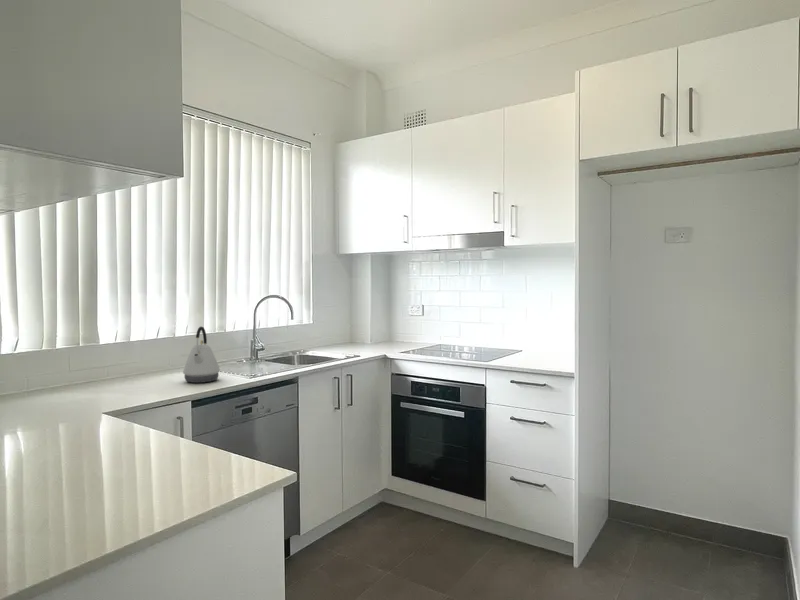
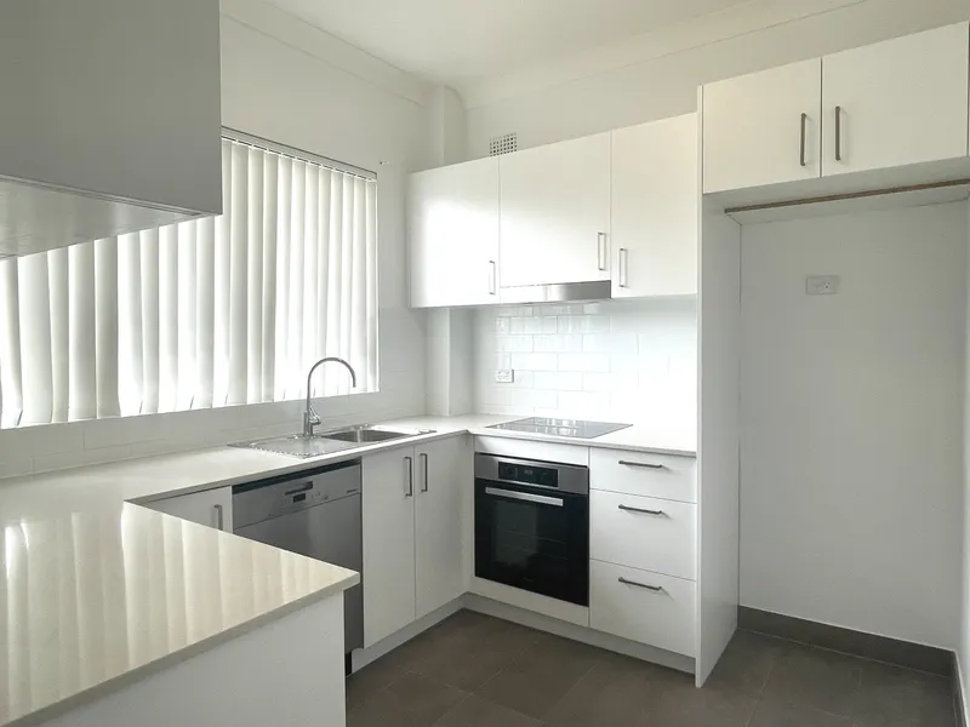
- kettle [182,326,221,384]
